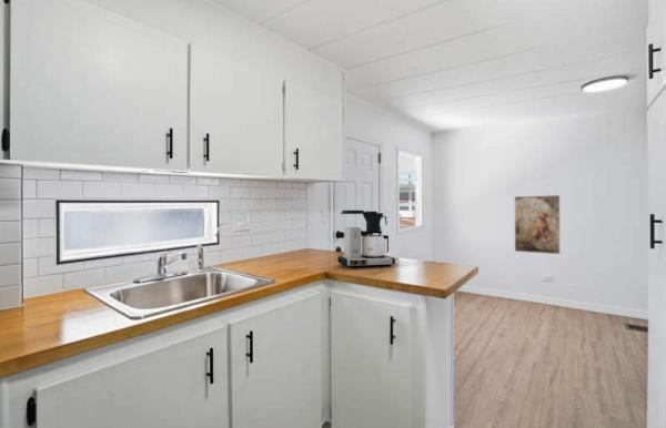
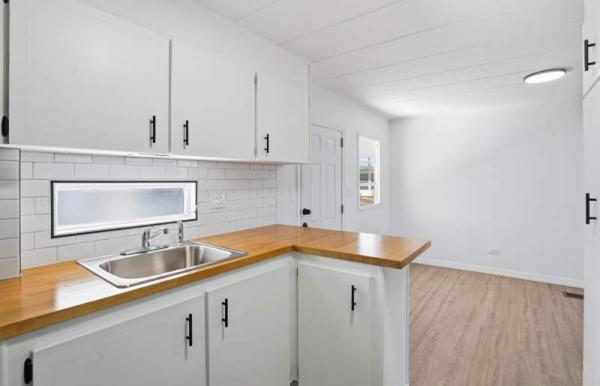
- coffee maker [336,210,396,268]
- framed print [514,194,562,255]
